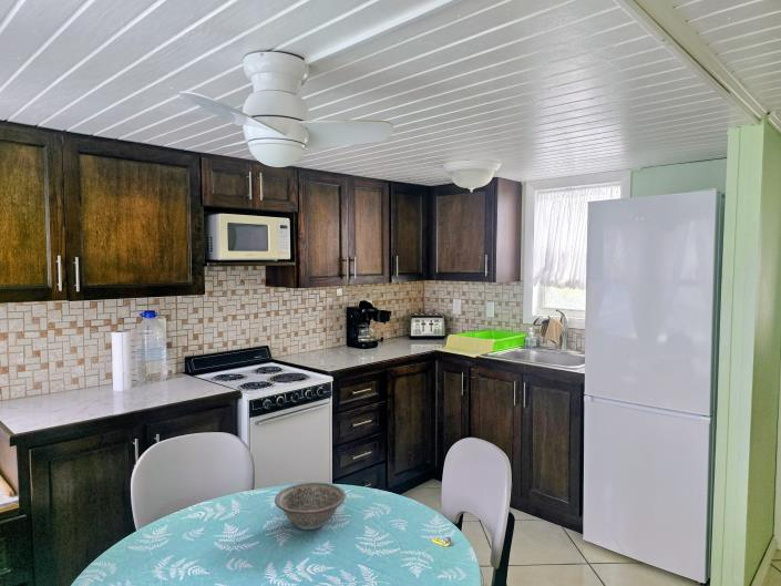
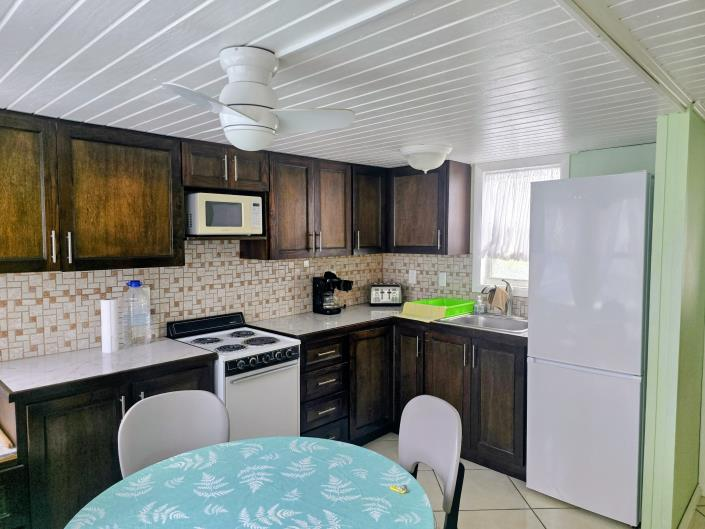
- decorative bowl [274,482,347,531]
